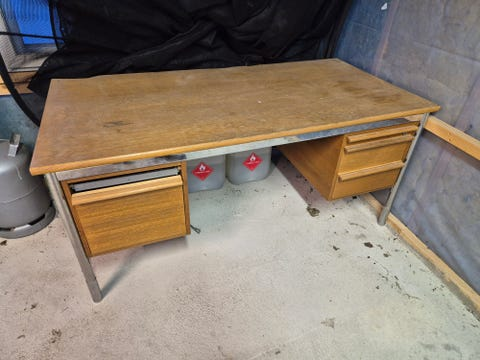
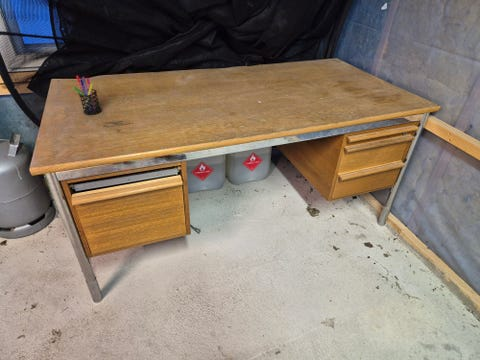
+ pen holder [73,75,102,116]
